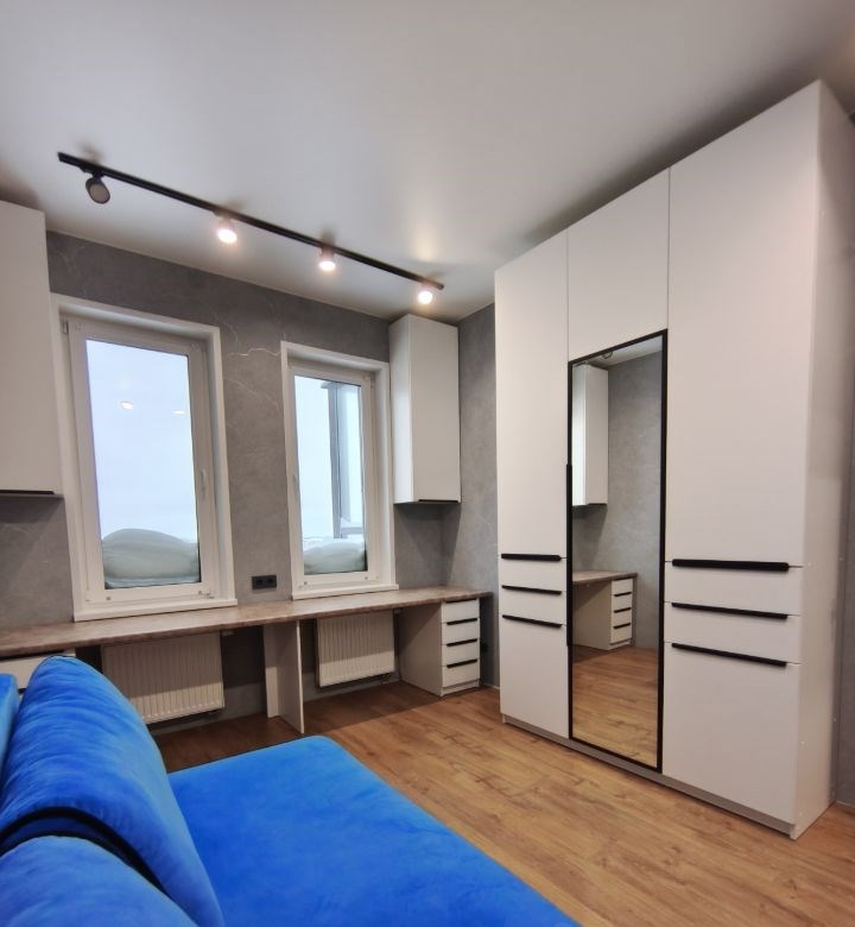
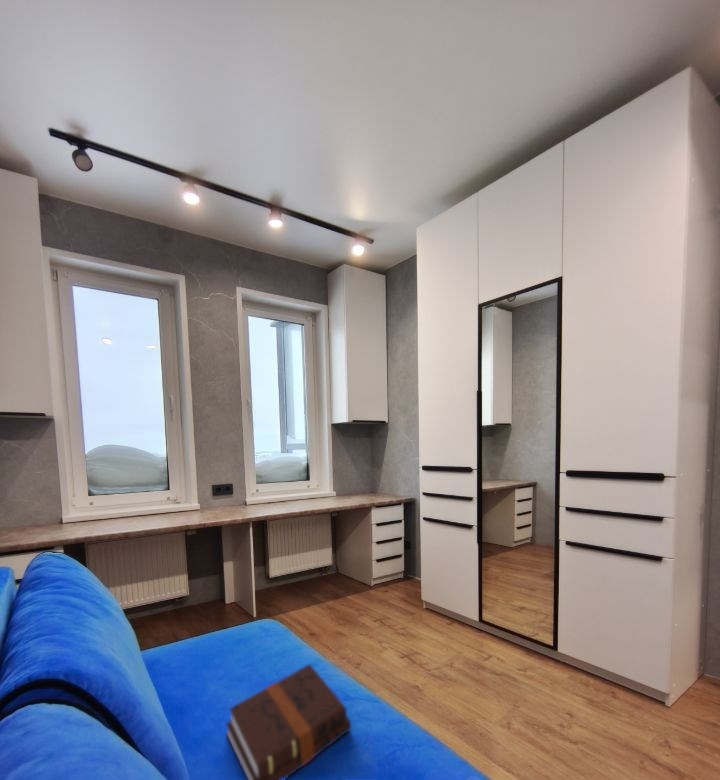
+ hardback book [225,663,352,780]
